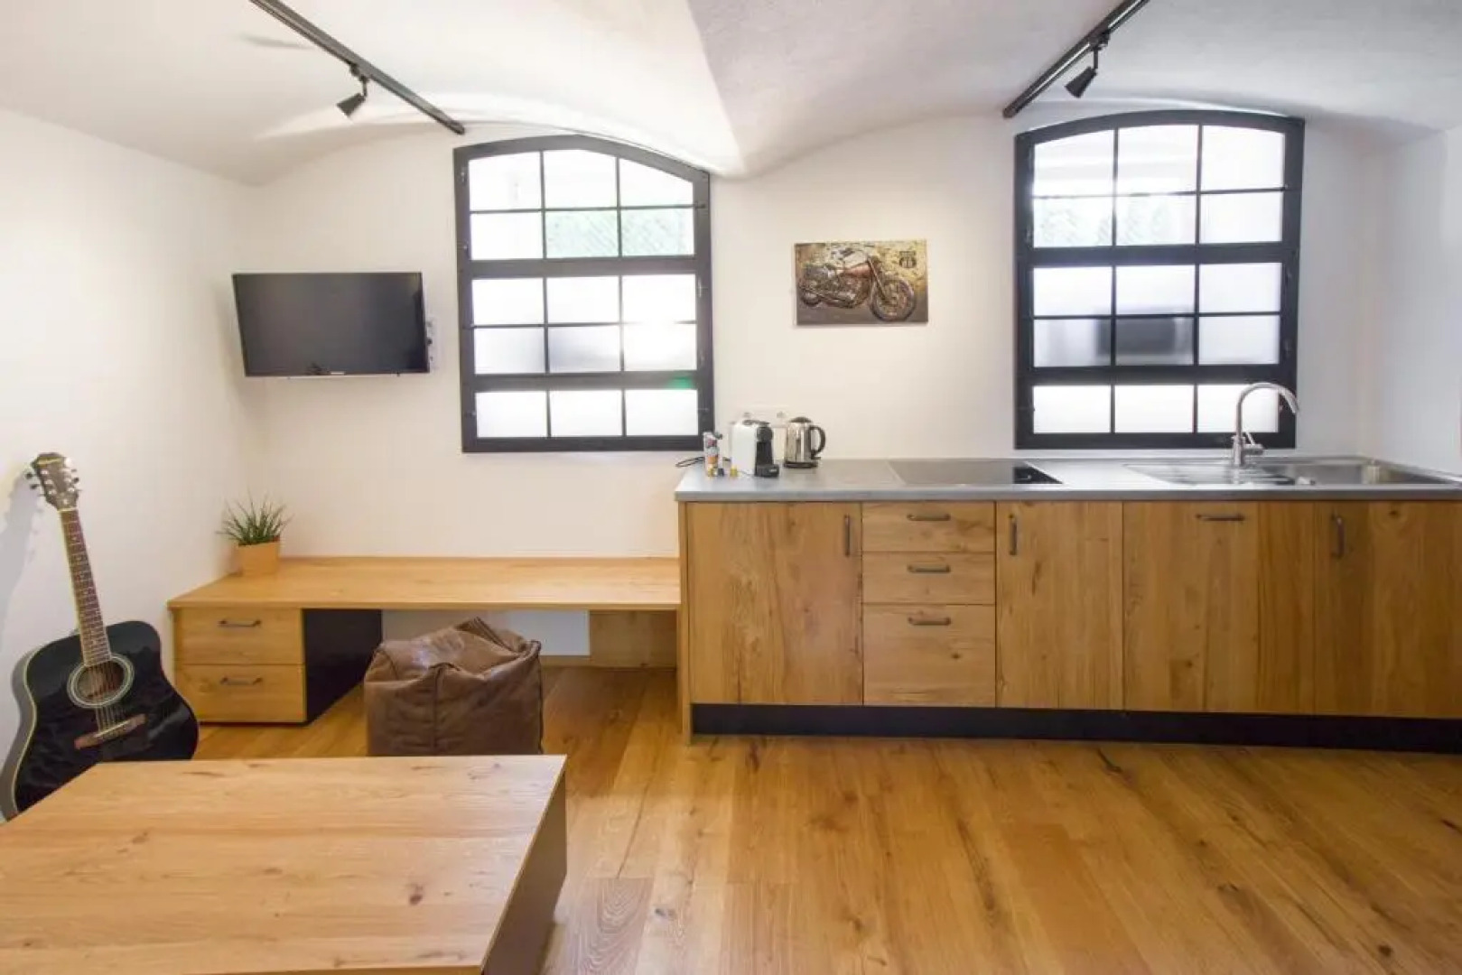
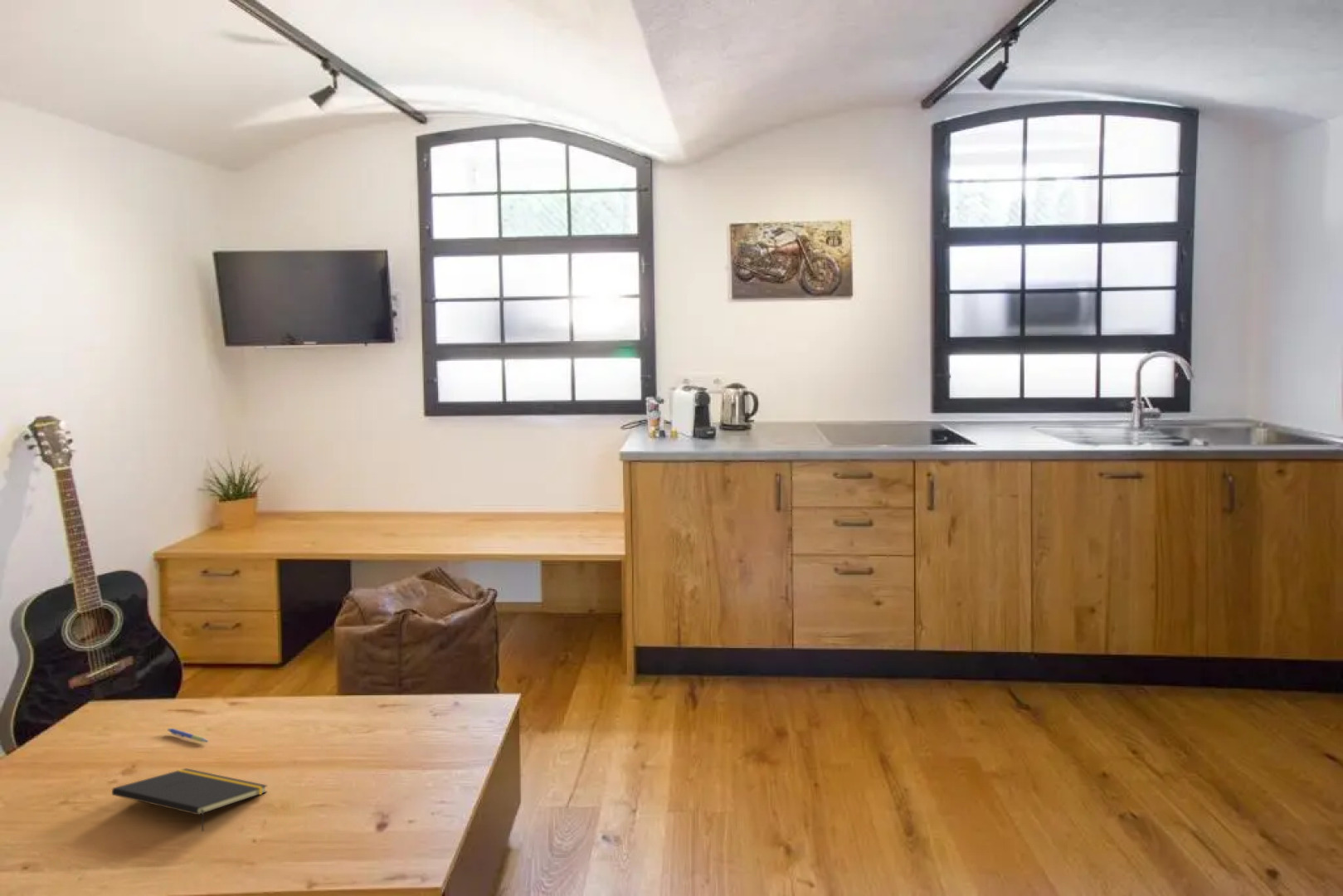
+ notepad [111,767,268,832]
+ pen [167,728,209,743]
